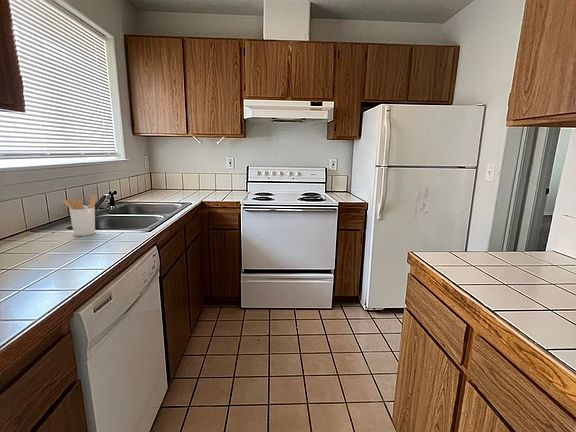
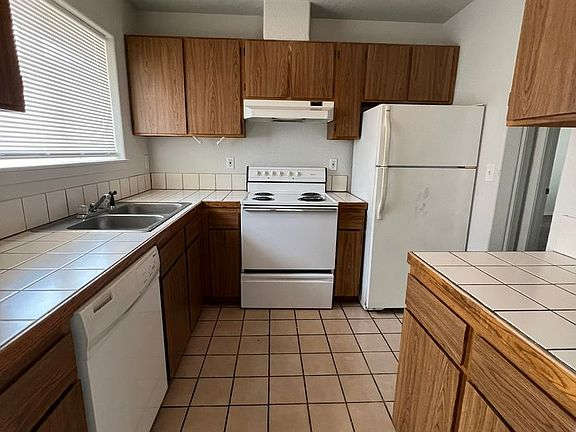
- utensil holder [62,194,98,237]
